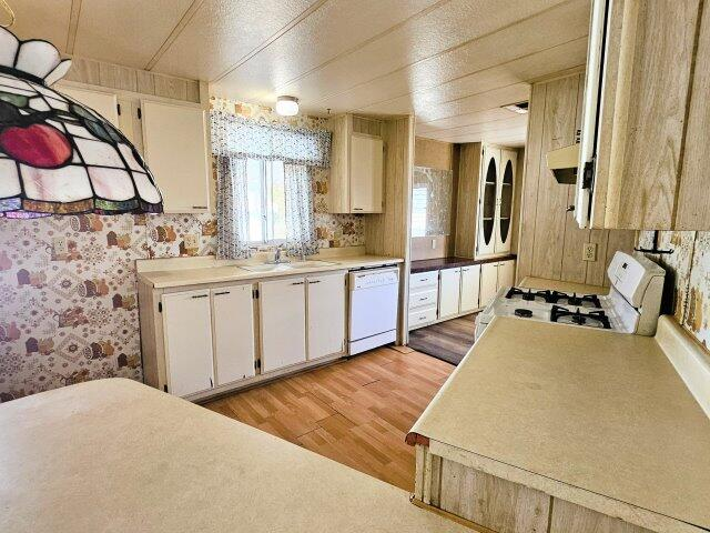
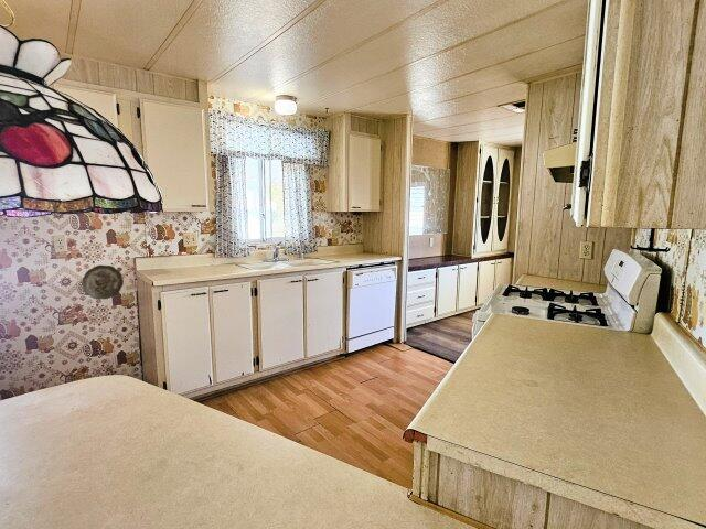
+ decorative plate [81,264,125,300]
